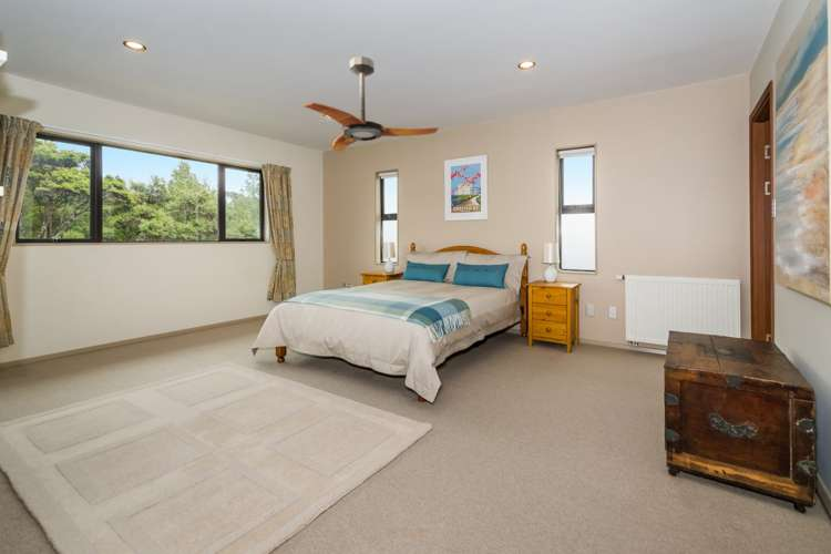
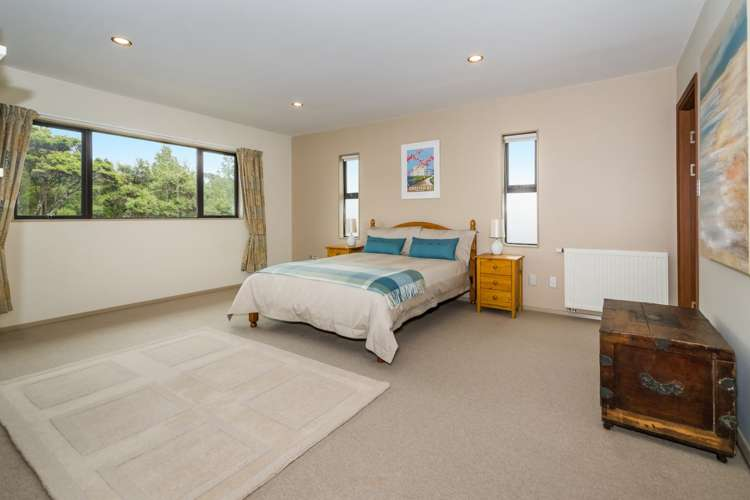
- ceiling fan [301,55,439,153]
